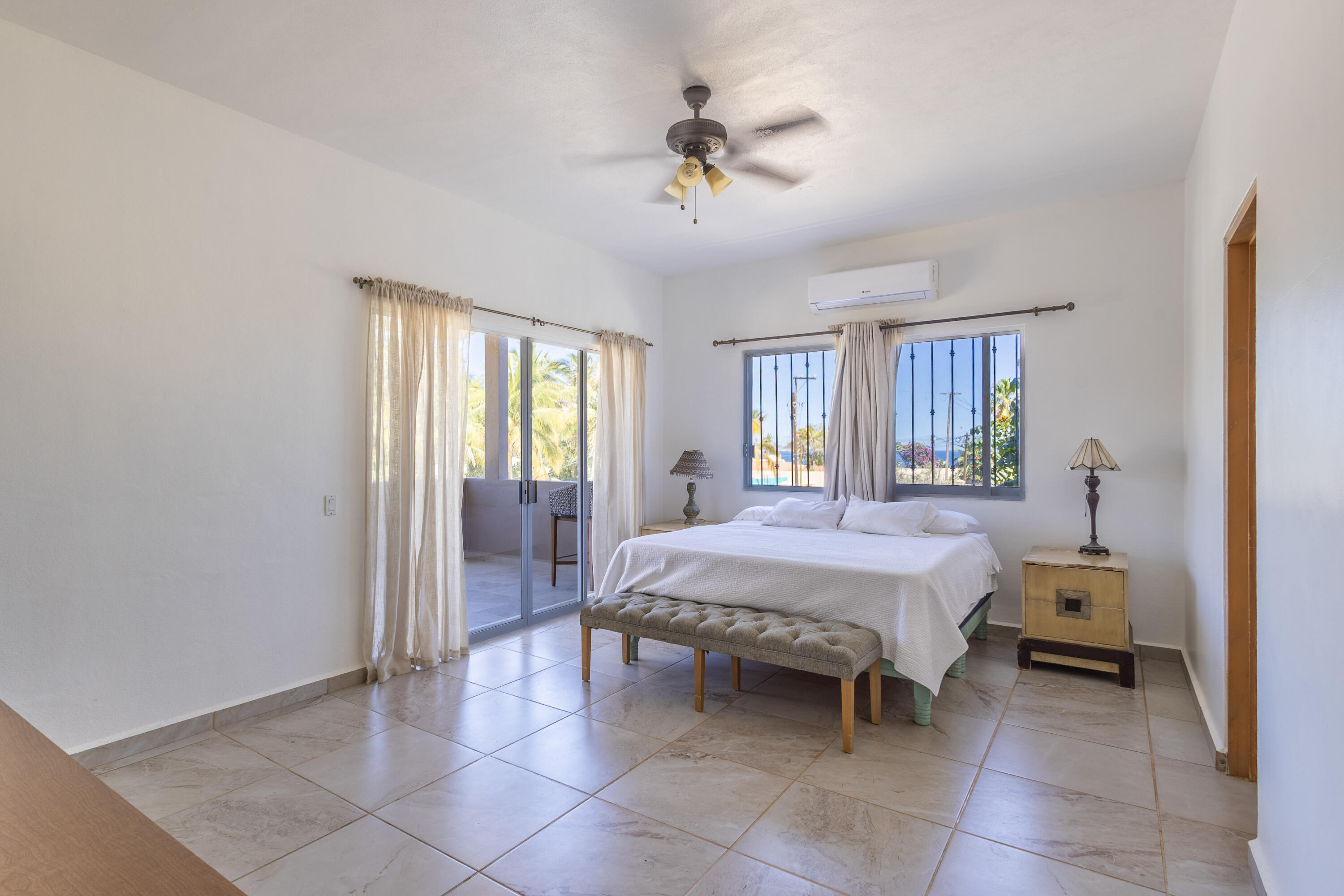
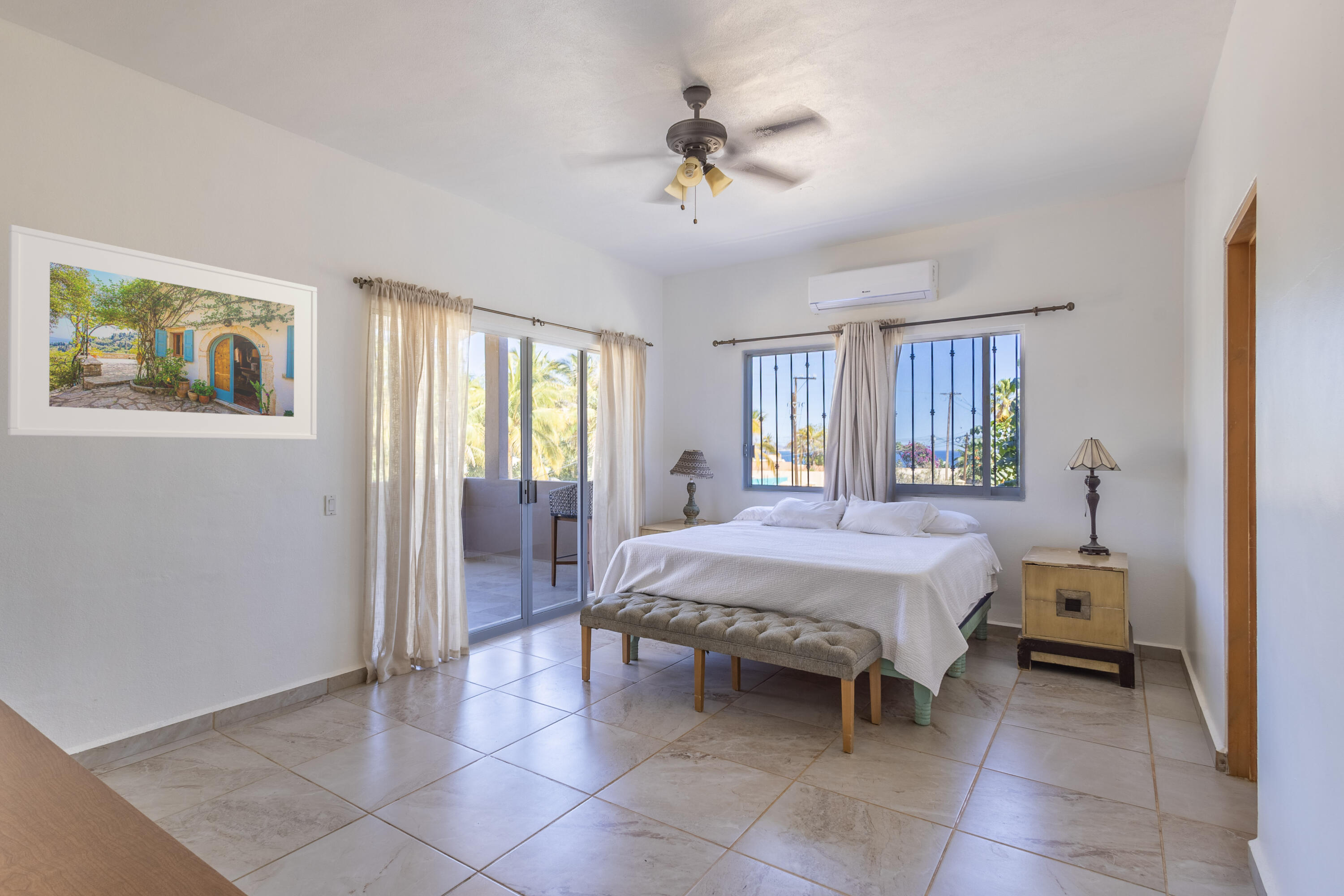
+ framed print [7,224,318,440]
